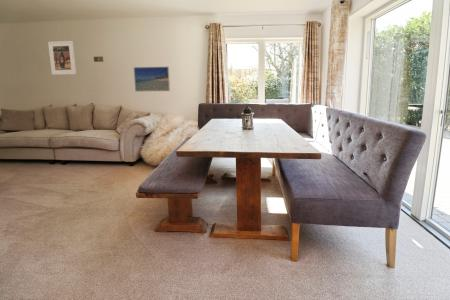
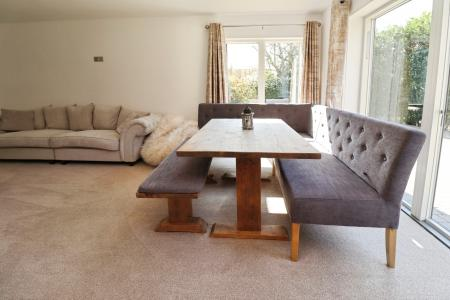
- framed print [47,40,77,76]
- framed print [133,66,171,93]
